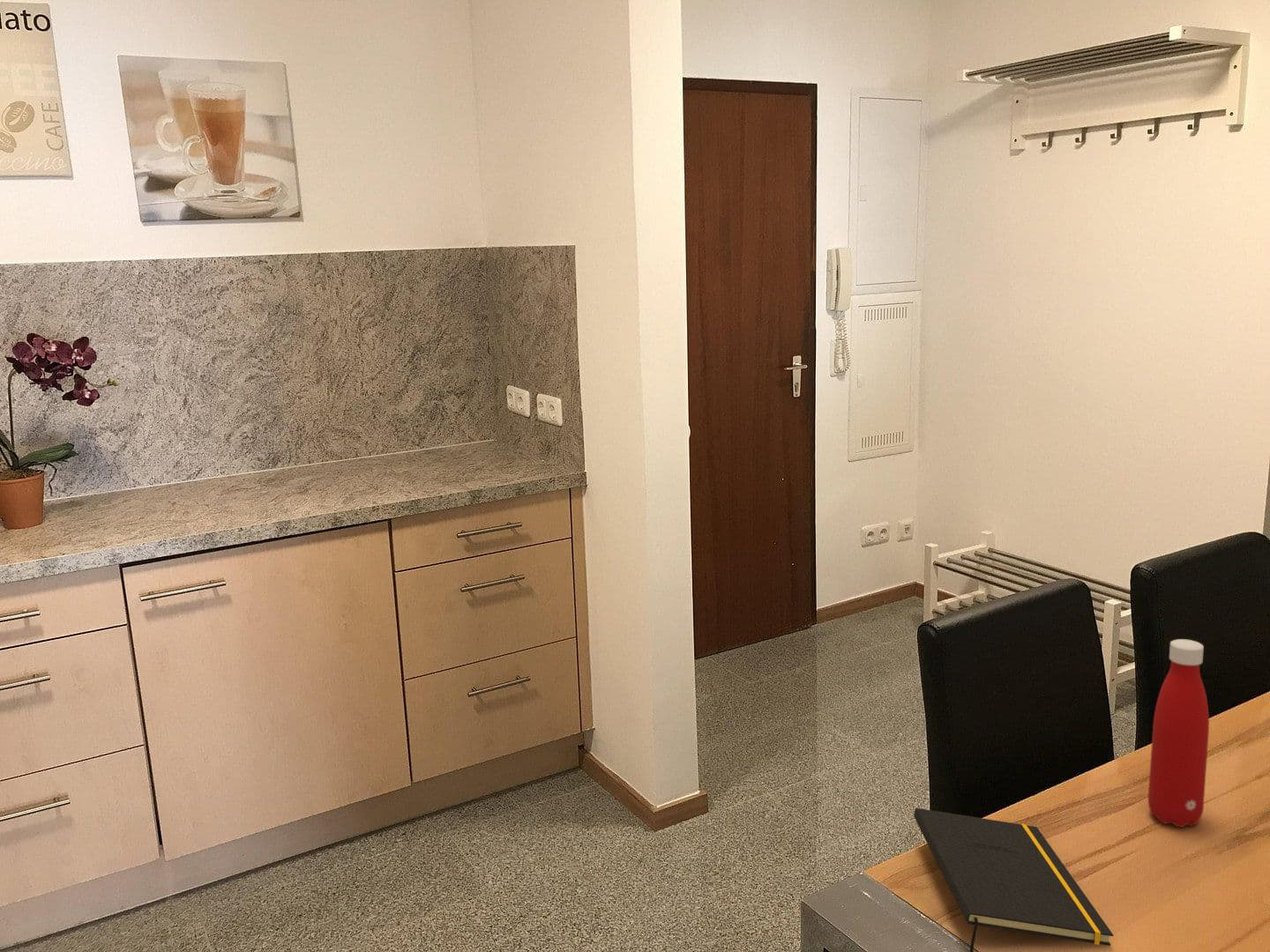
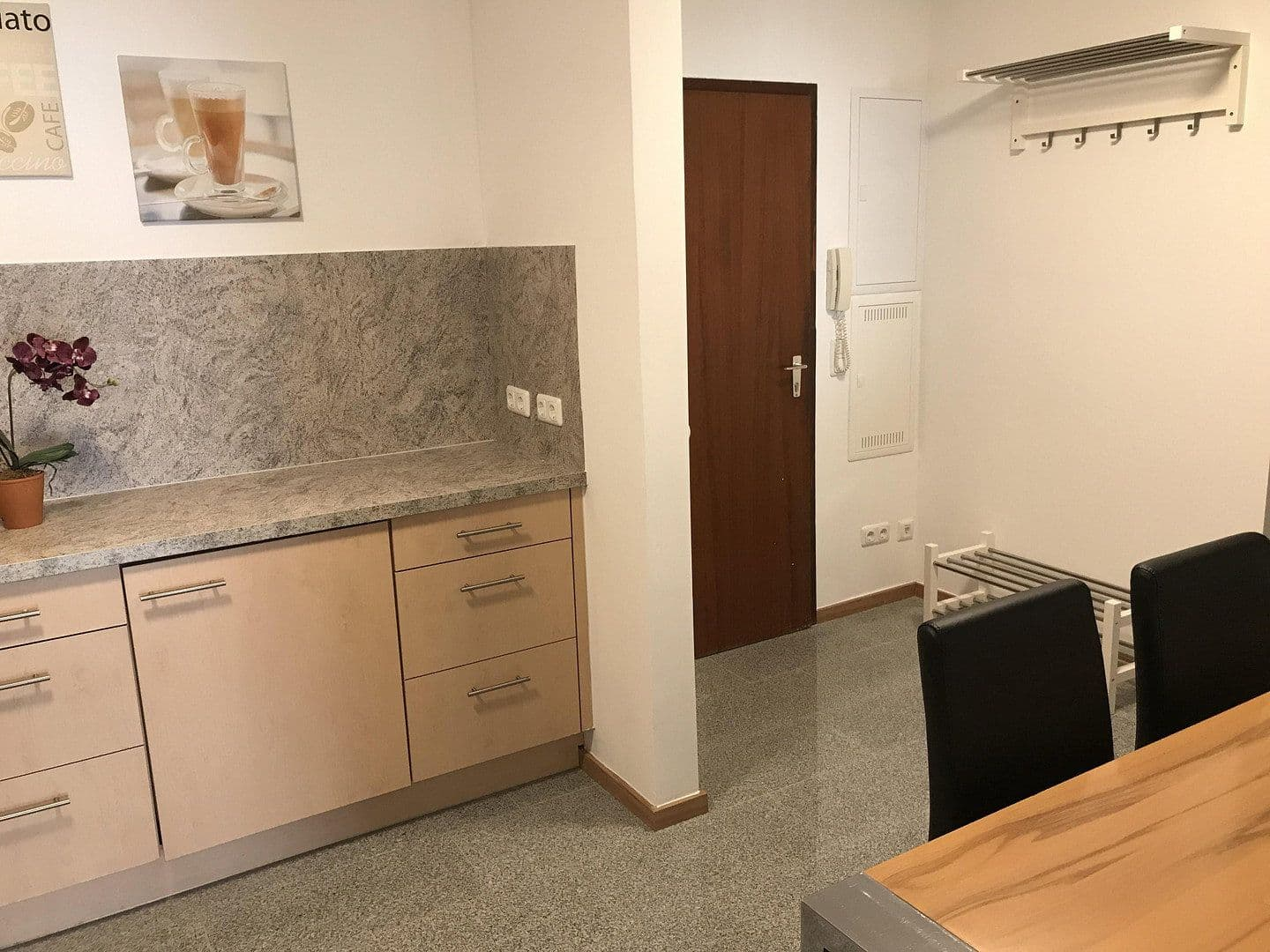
- bottle [1147,638,1210,828]
- notepad [913,807,1114,952]
